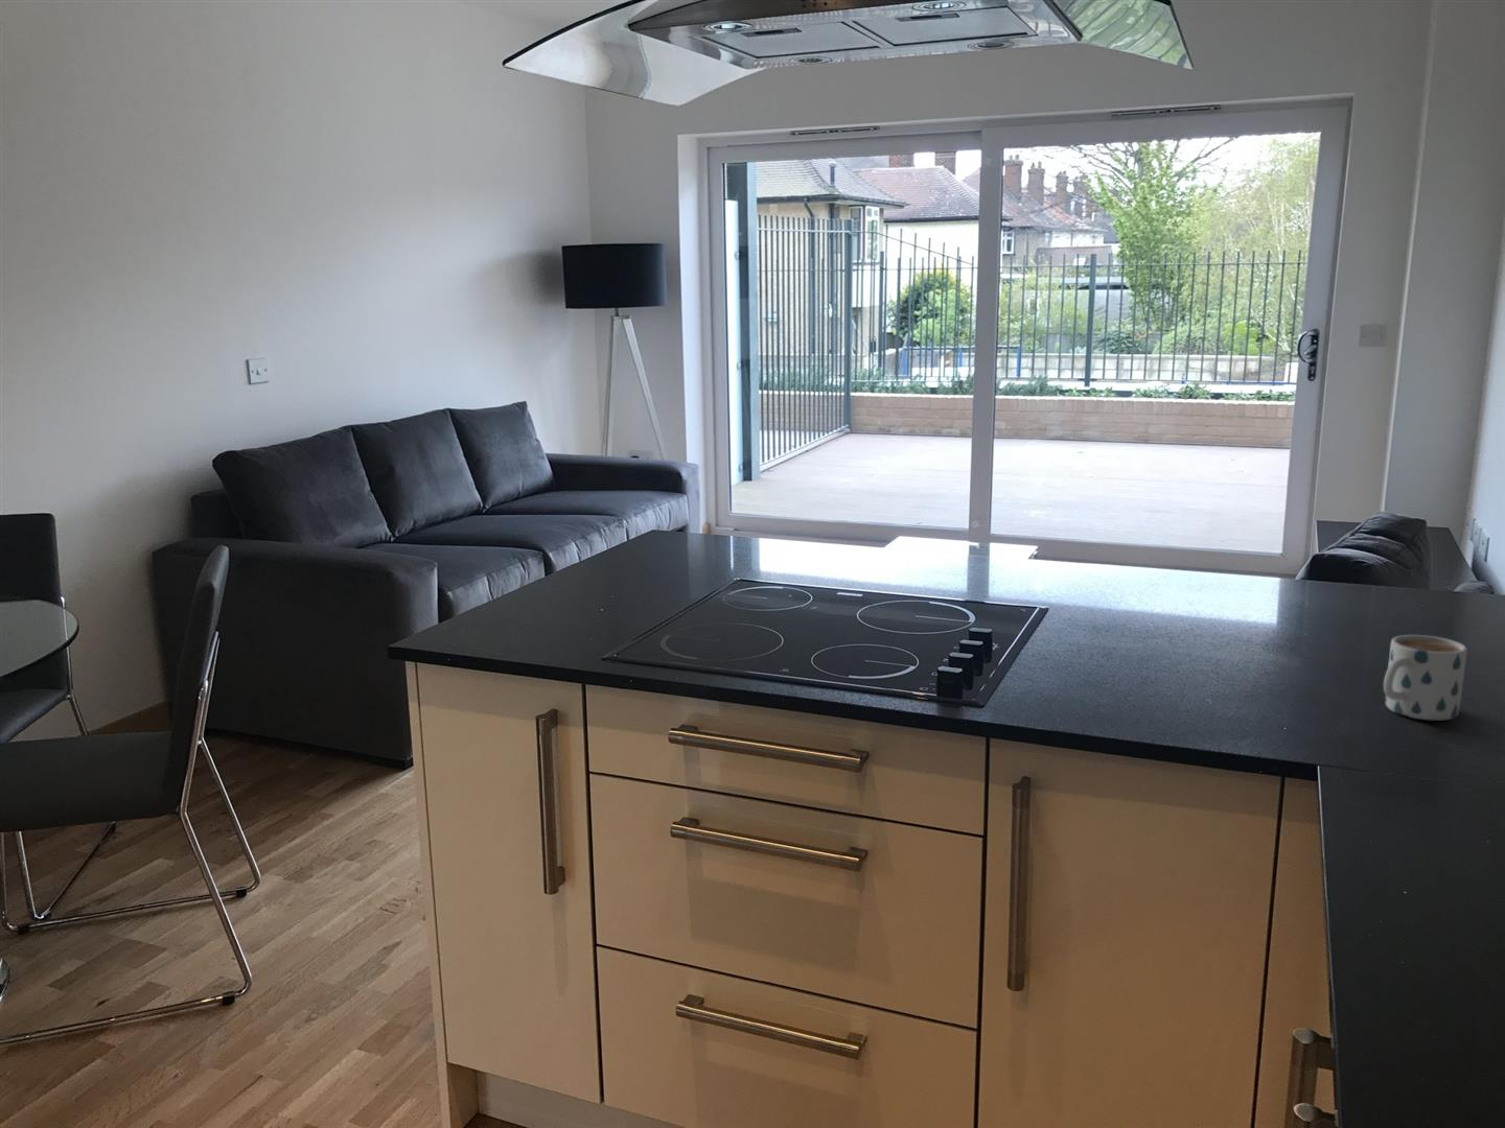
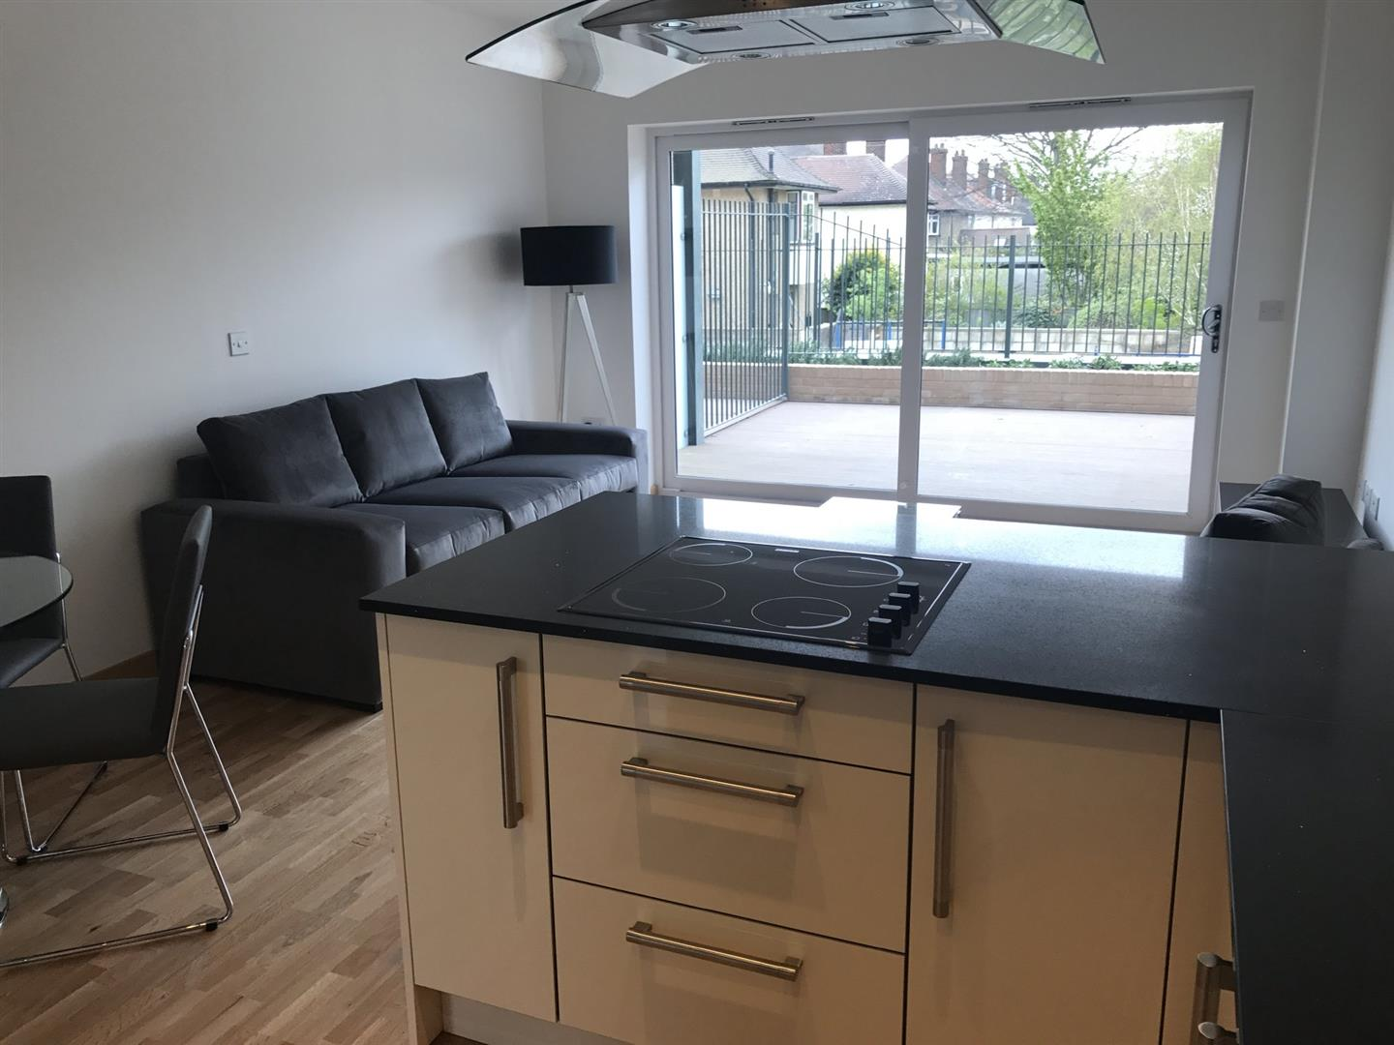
- mug [1383,634,1468,722]
